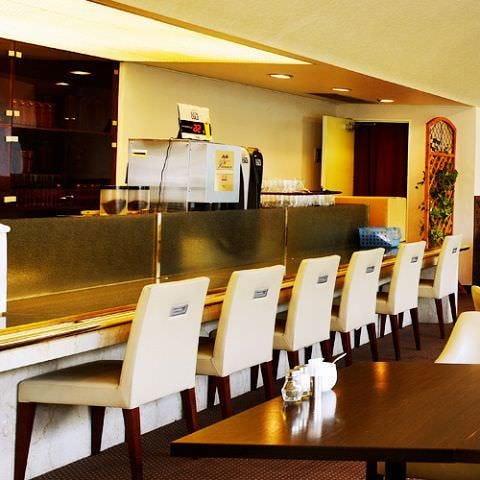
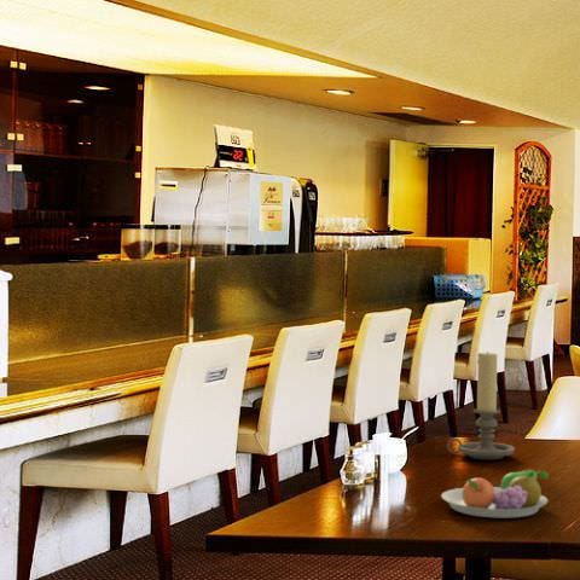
+ candle holder [446,350,516,460]
+ fruit bowl [440,469,550,520]
